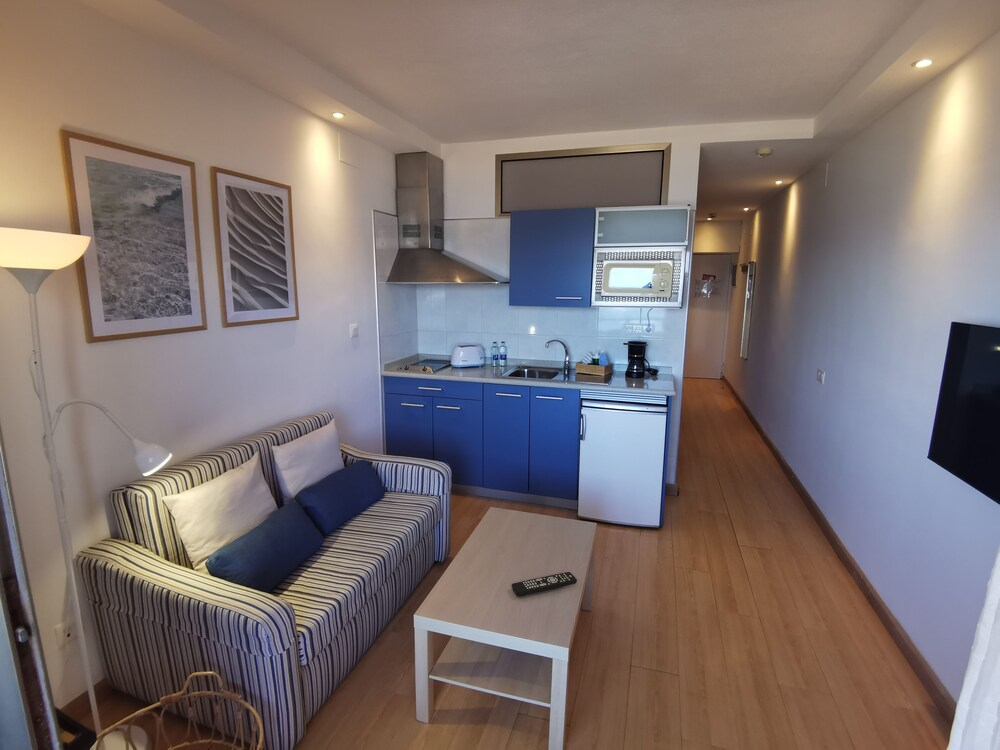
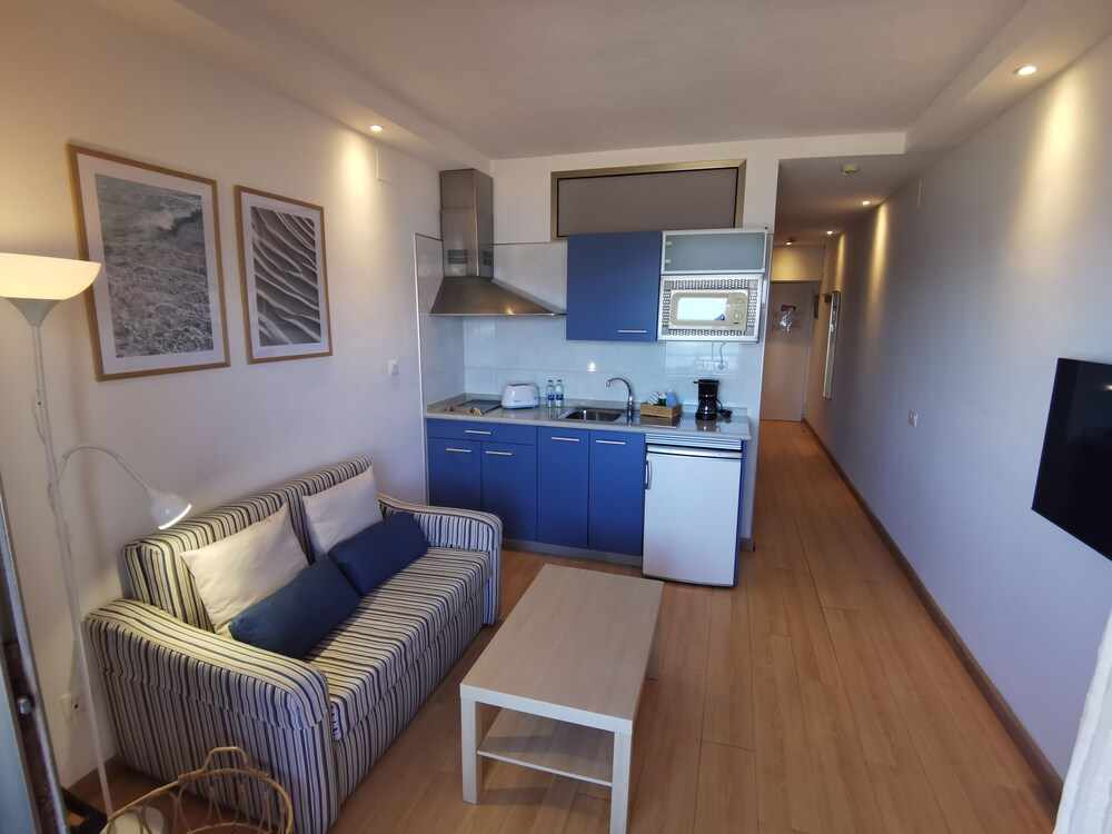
- remote control [511,571,578,597]
